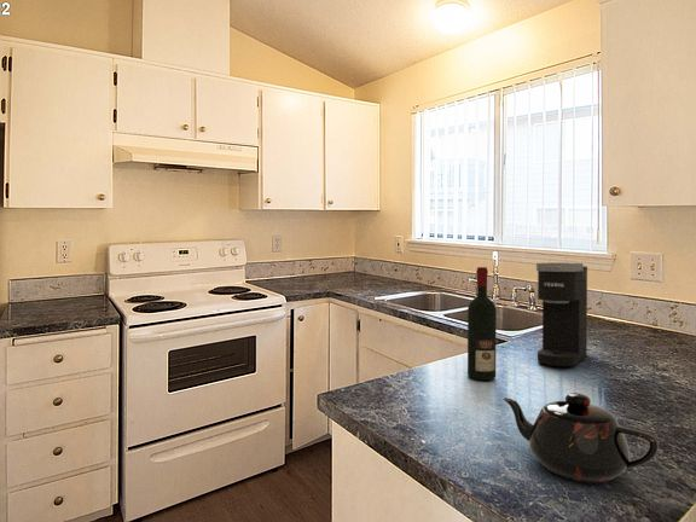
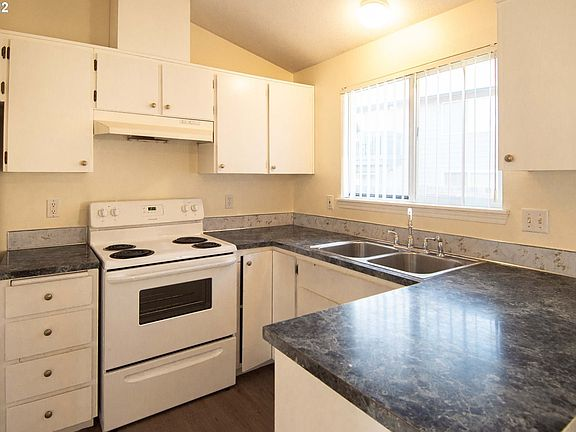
- alcohol [466,266,498,382]
- coffee maker [535,261,588,367]
- teapot [501,392,660,483]
